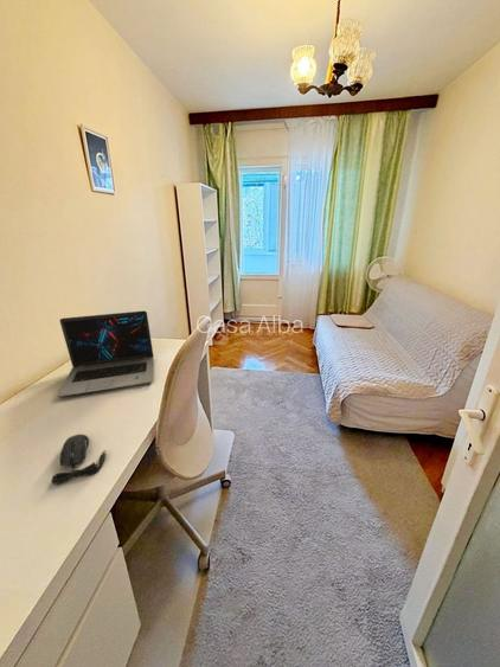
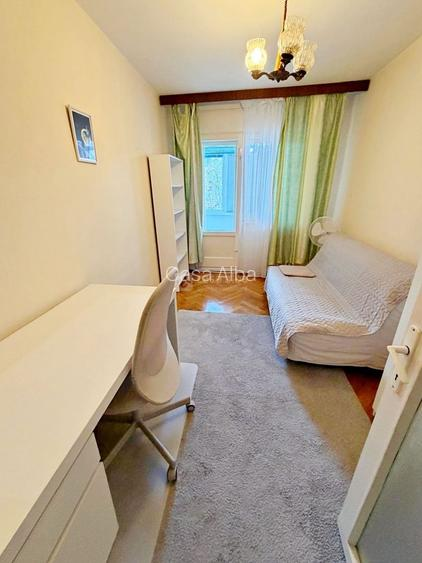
- computer mouse [50,434,108,486]
- laptop [56,310,155,398]
